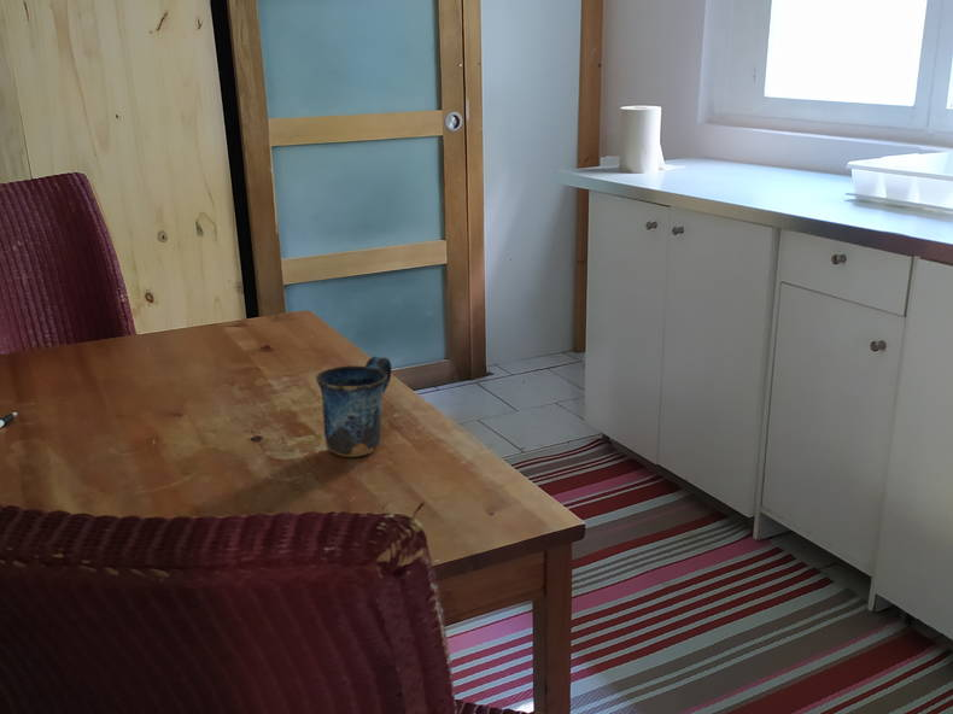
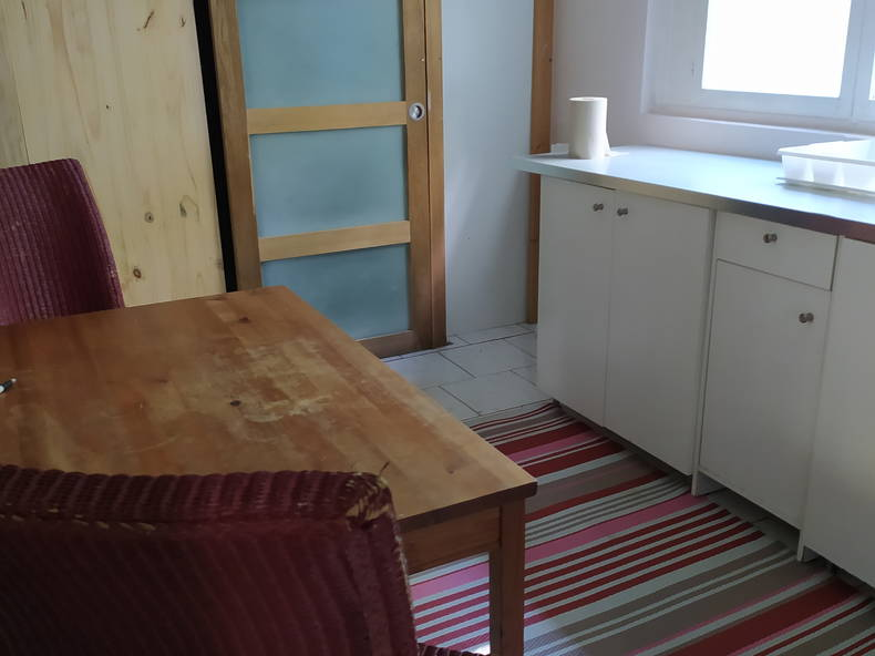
- mug [315,356,393,458]
